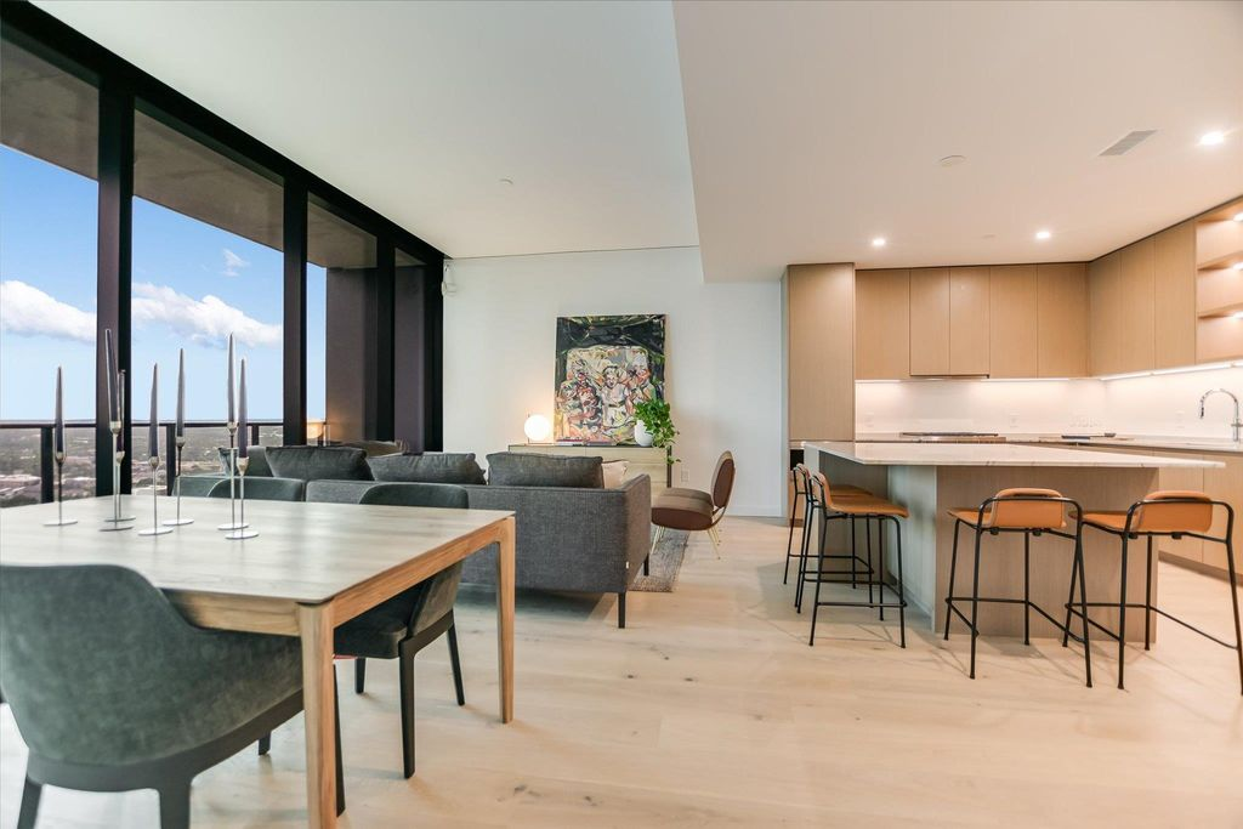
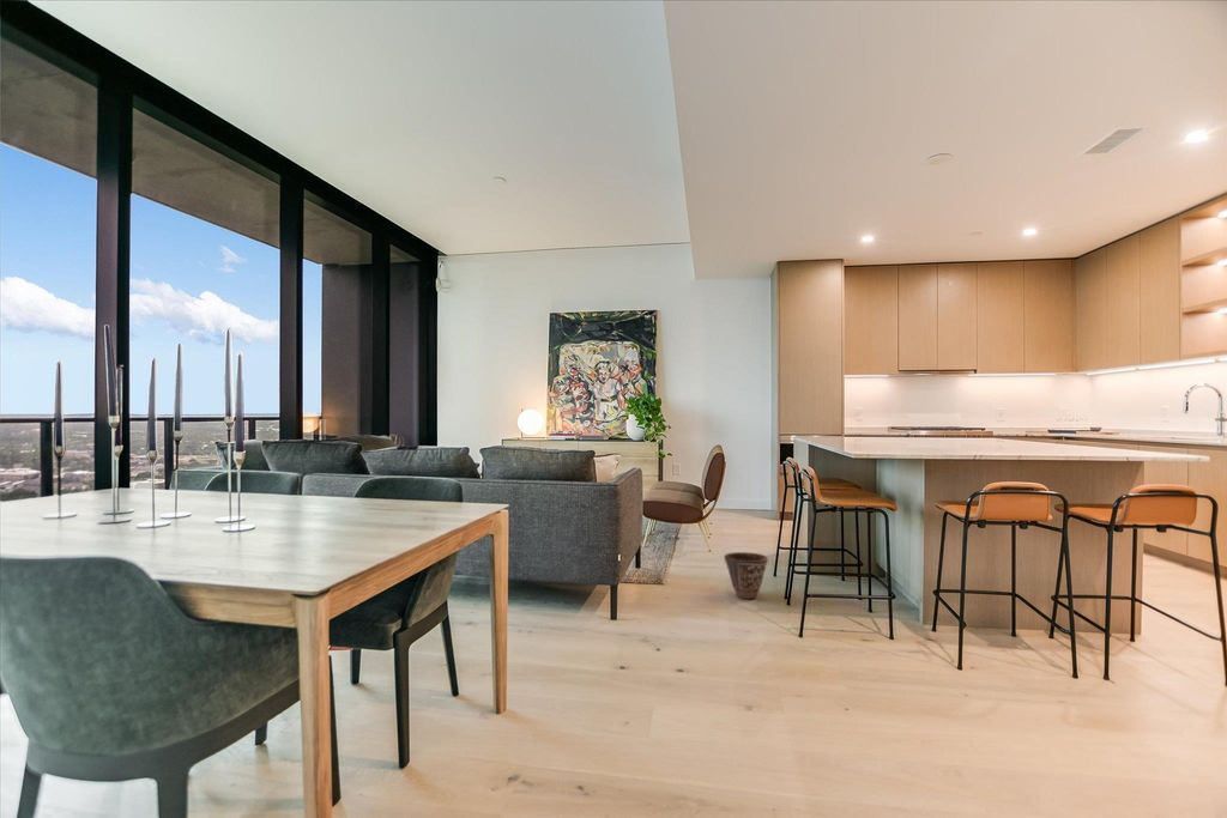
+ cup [723,551,769,600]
